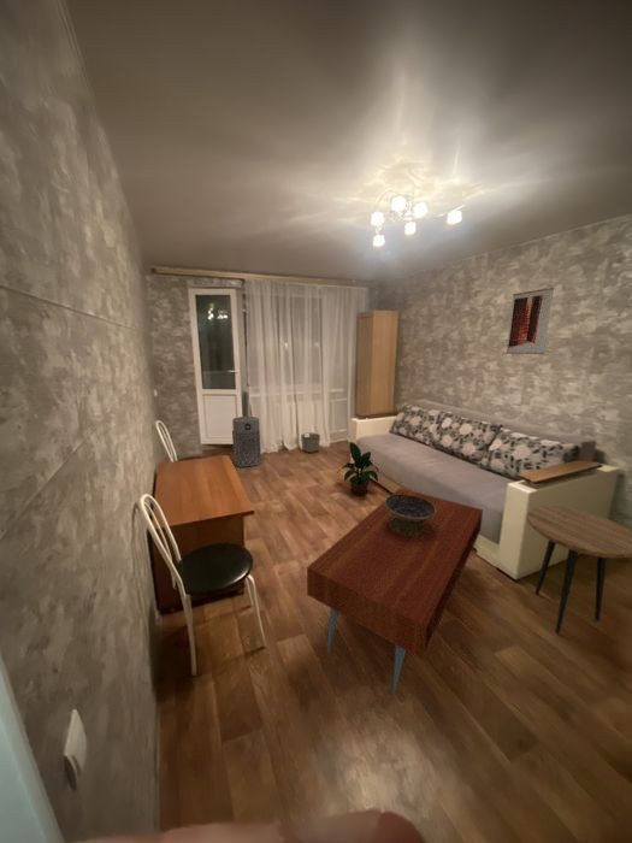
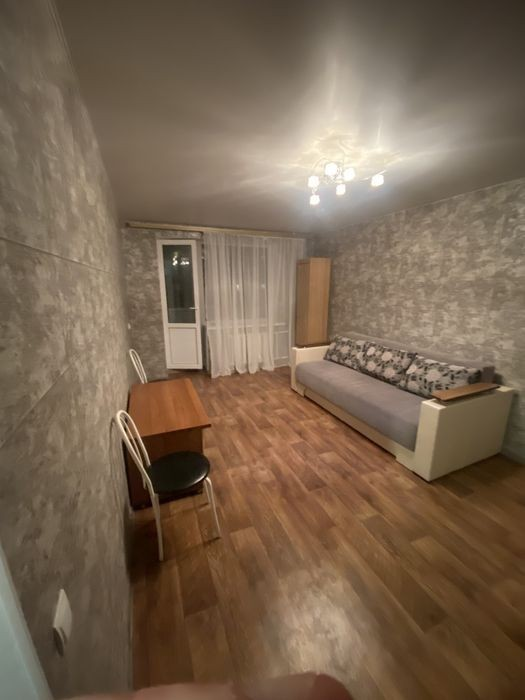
- air purifier [231,415,262,468]
- decorative bowl [384,494,436,535]
- potted plant [336,441,380,496]
- planter [300,432,321,454]
- side table [526,505,632,635]
- coffee table [306,487,484,700]
- wall art [504,287,555,355]
